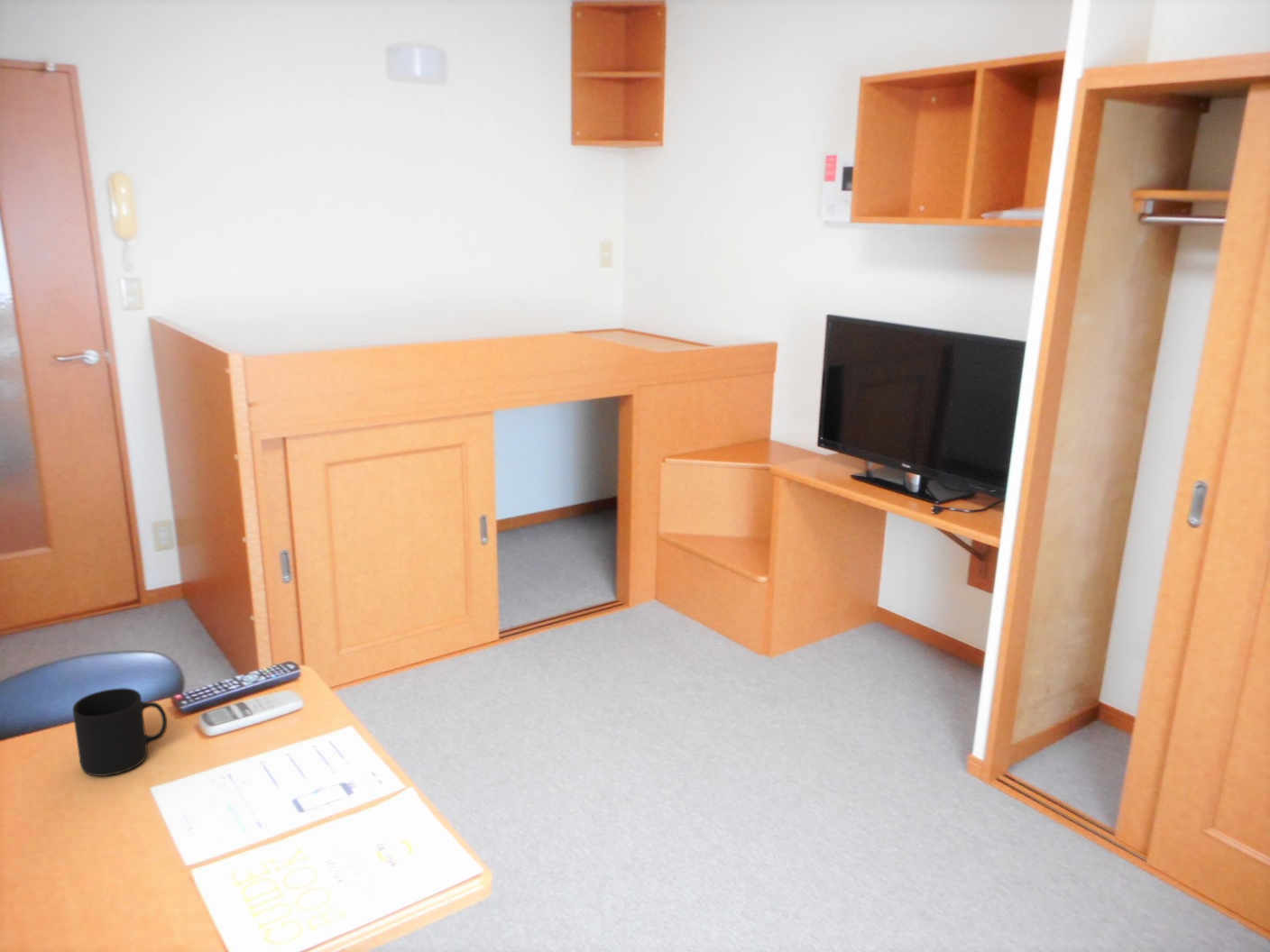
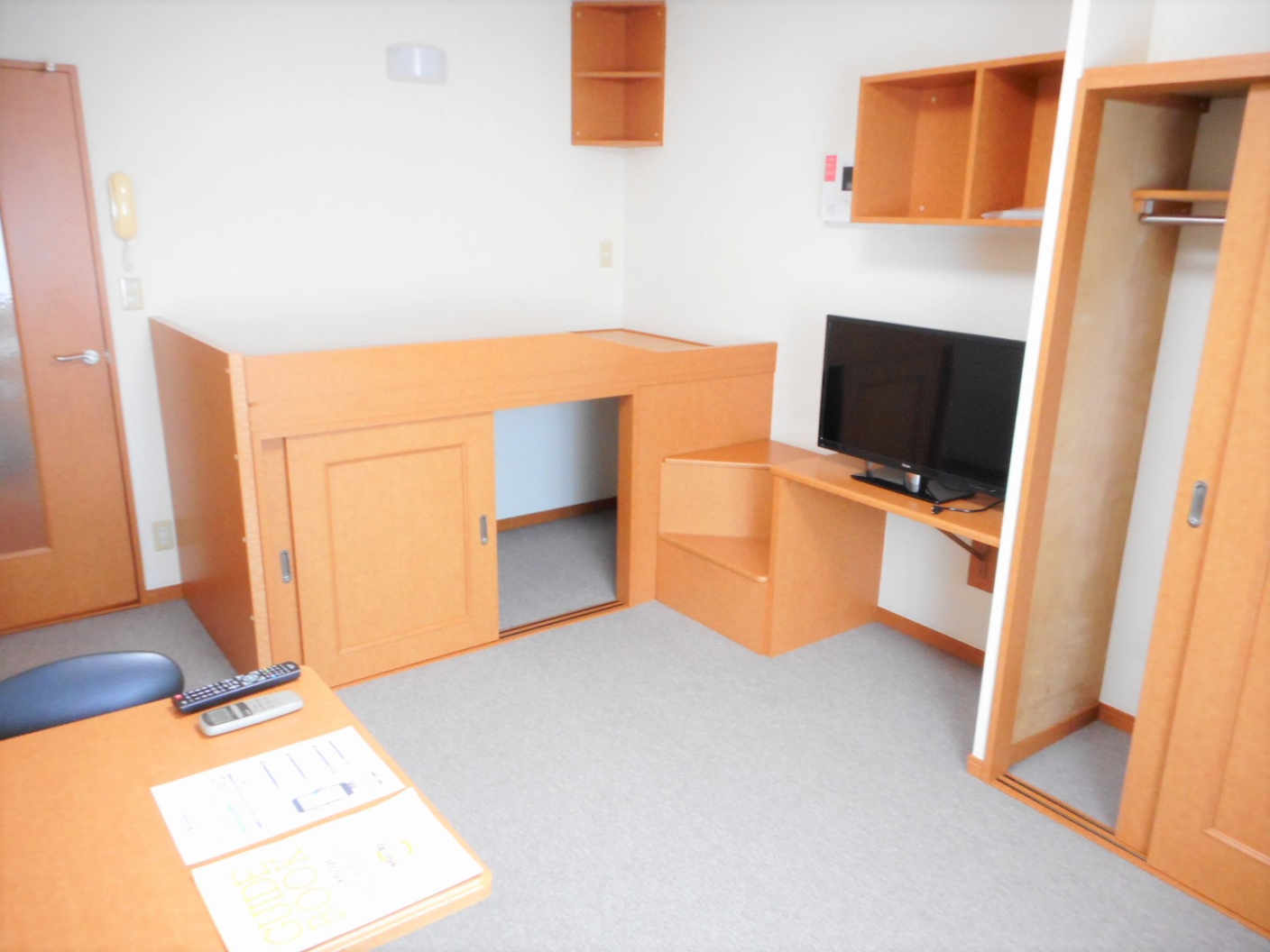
- mug [72,687,168,777]
